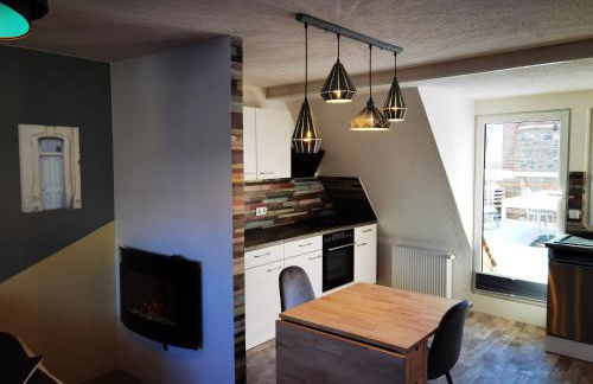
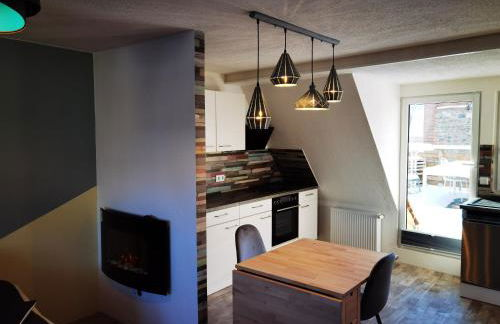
- wall art [17,123,82,213]
